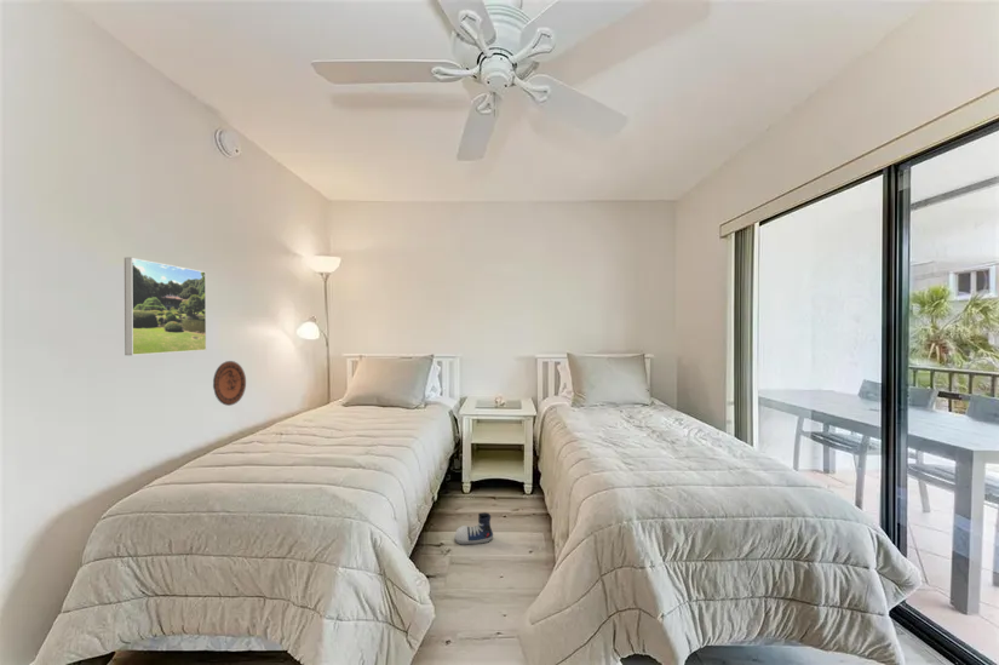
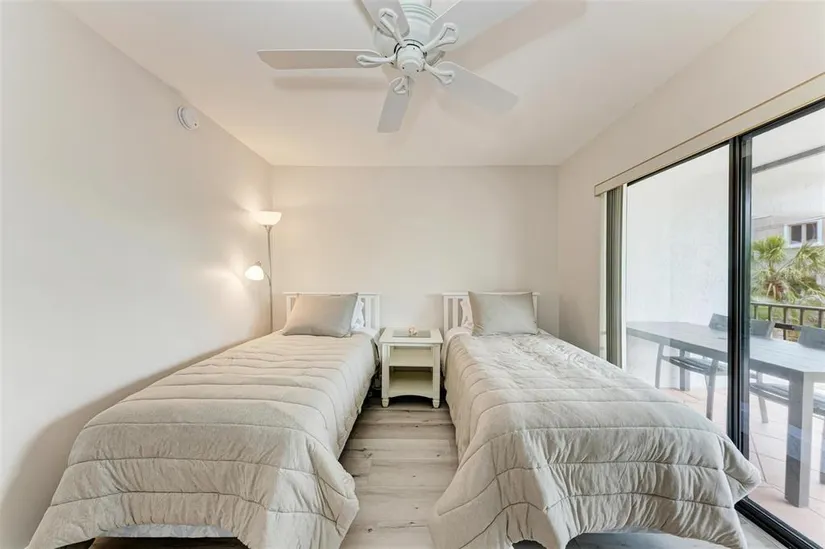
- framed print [124,257,207,356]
- shoe [454,511,494,545]
- decorative plate [212,360,247,407]
